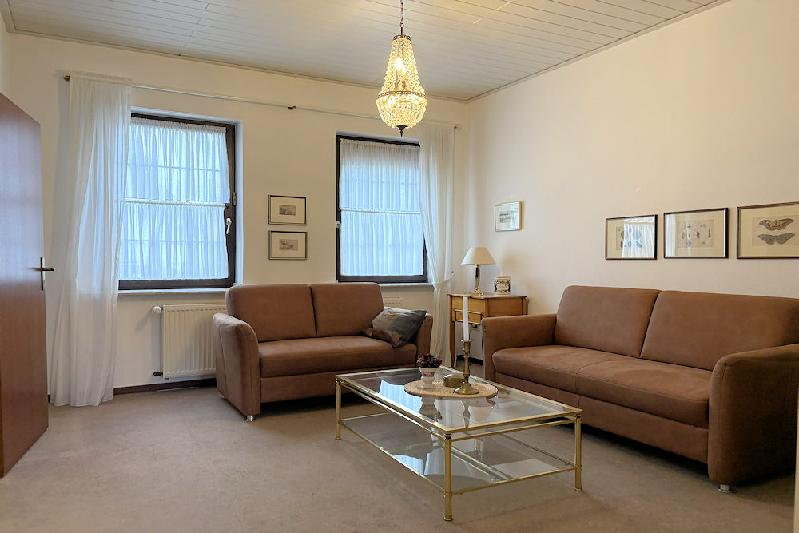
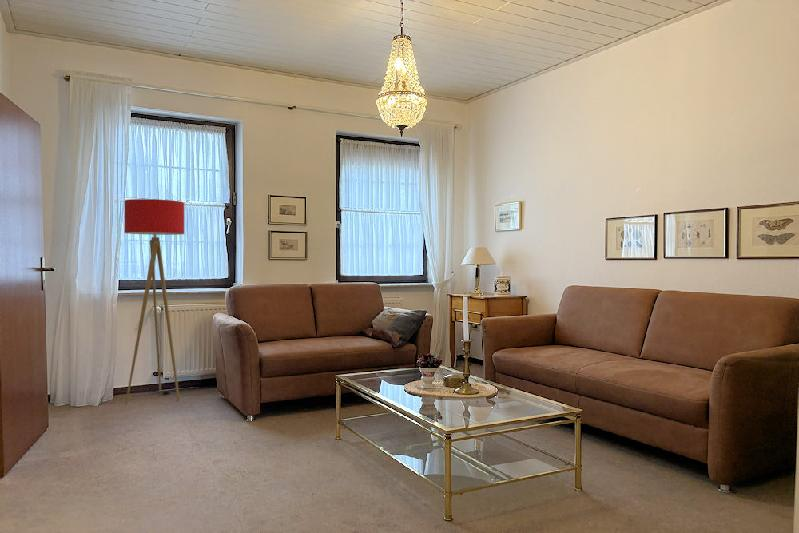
+ floor lamp [123,198,185,404]
